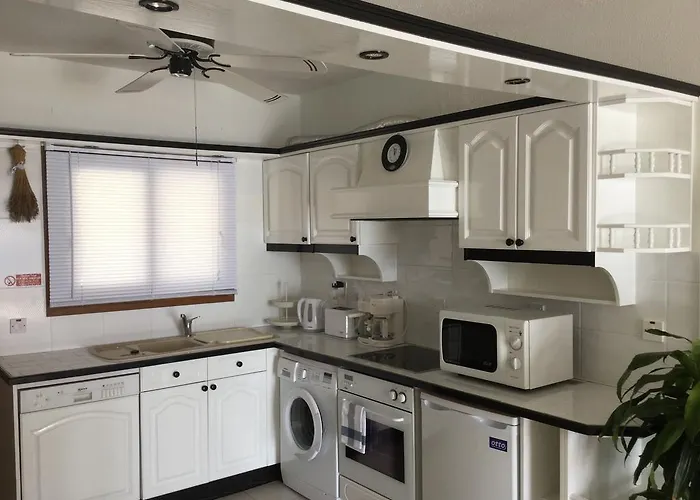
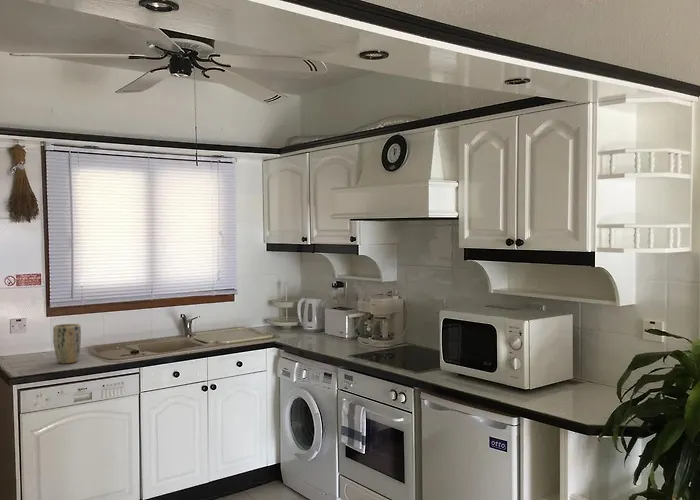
+ plant pot [52,323,82,365]
